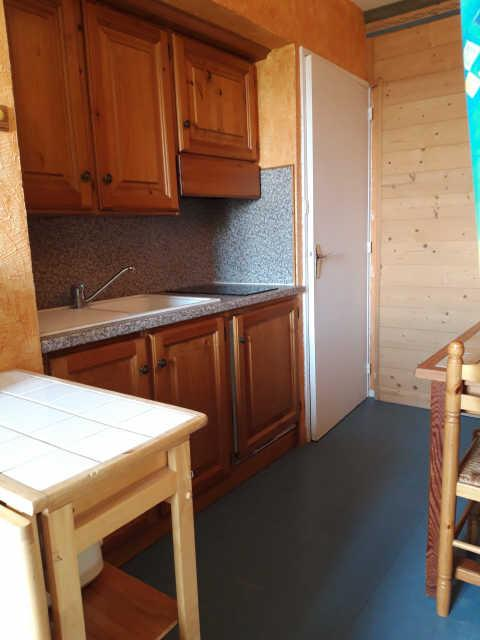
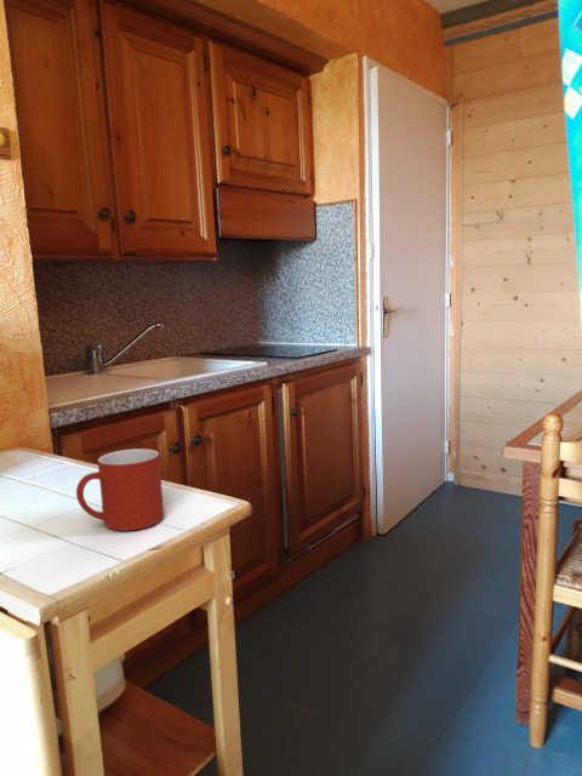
+ mug [75,447,165,532]
